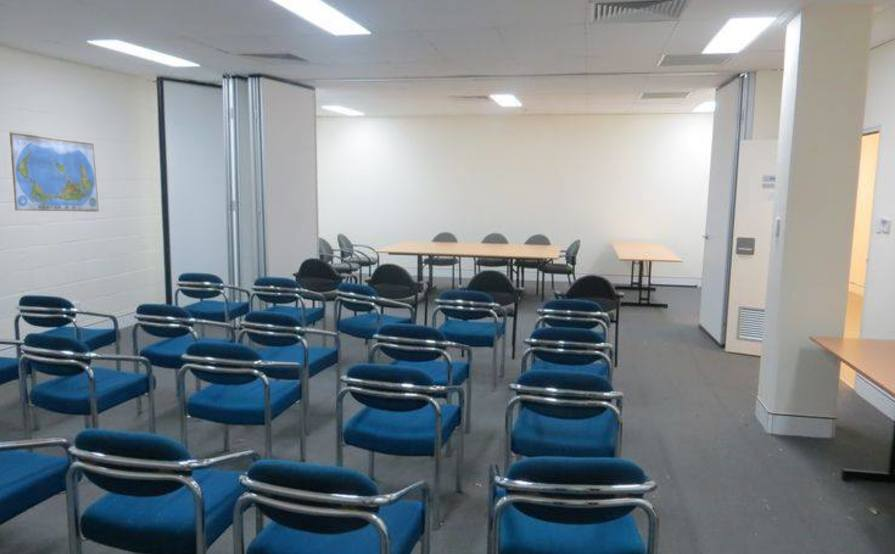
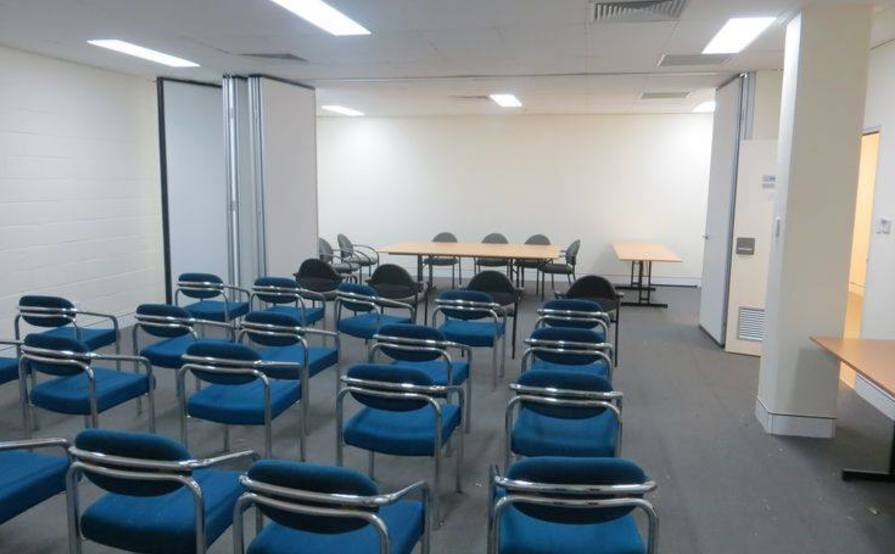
- world map [8,131,100,213]
